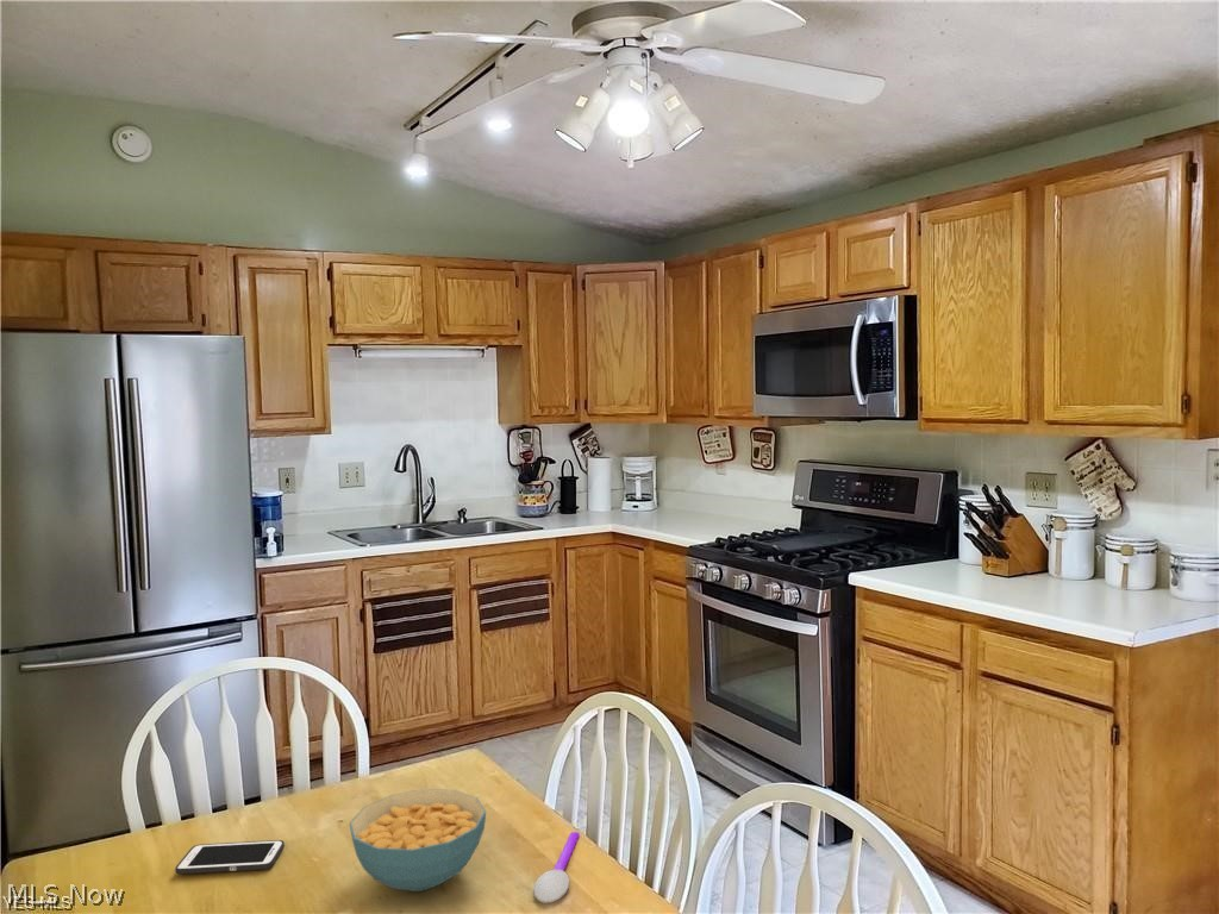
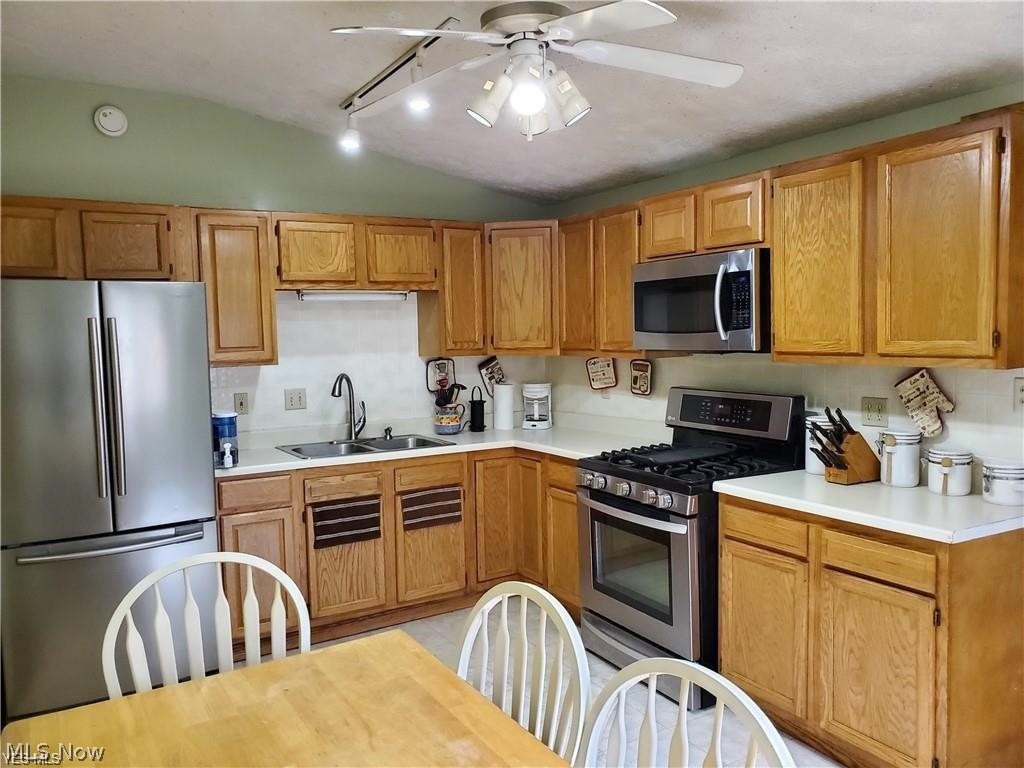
- cell phone [174,839,286,875]
- cereal bowl [349,788,487,893]
- spoon [532,831,581,904]
